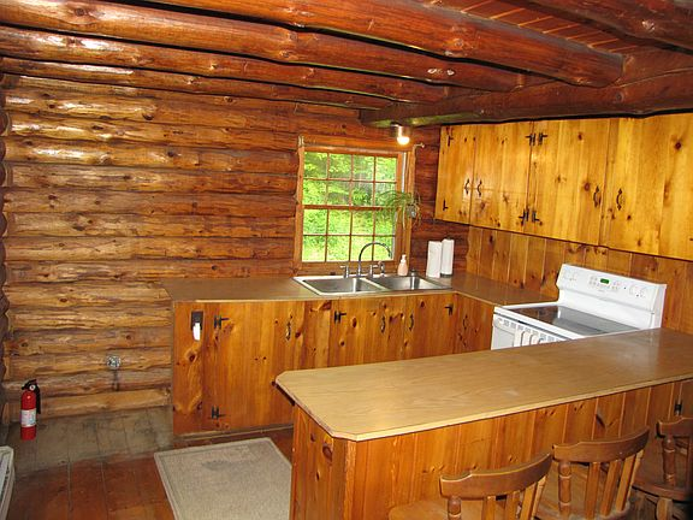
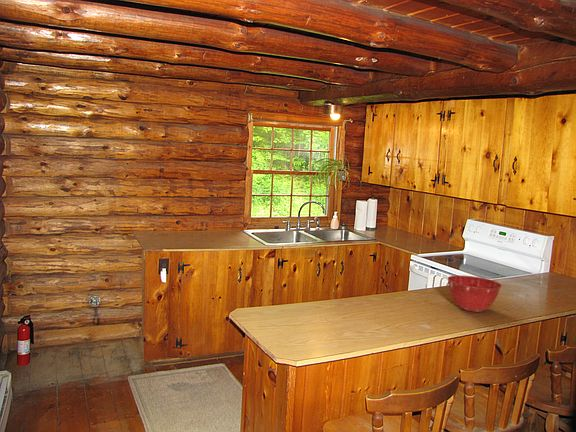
+ mixing bowl [446,274,503,313]
